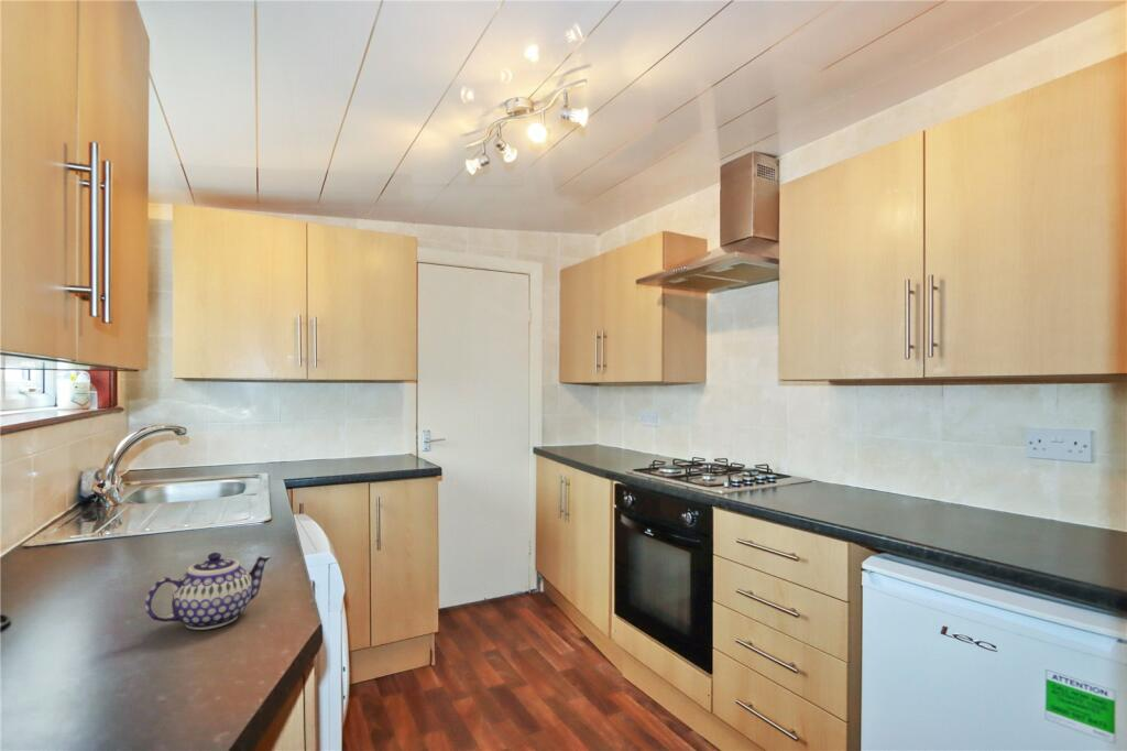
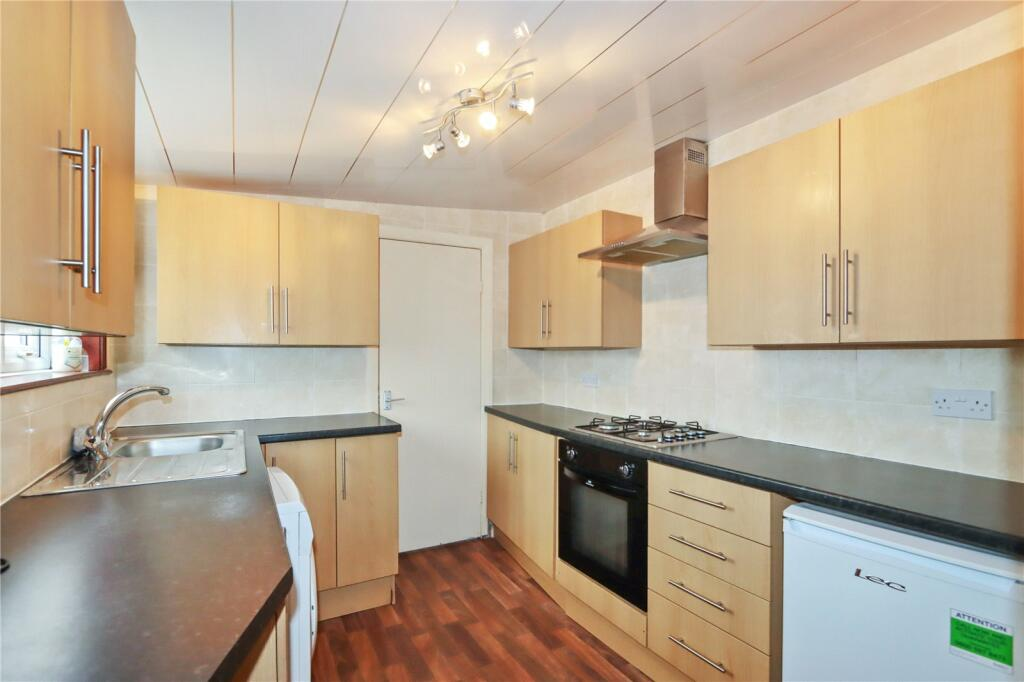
- teapot [144,552,272,631]
